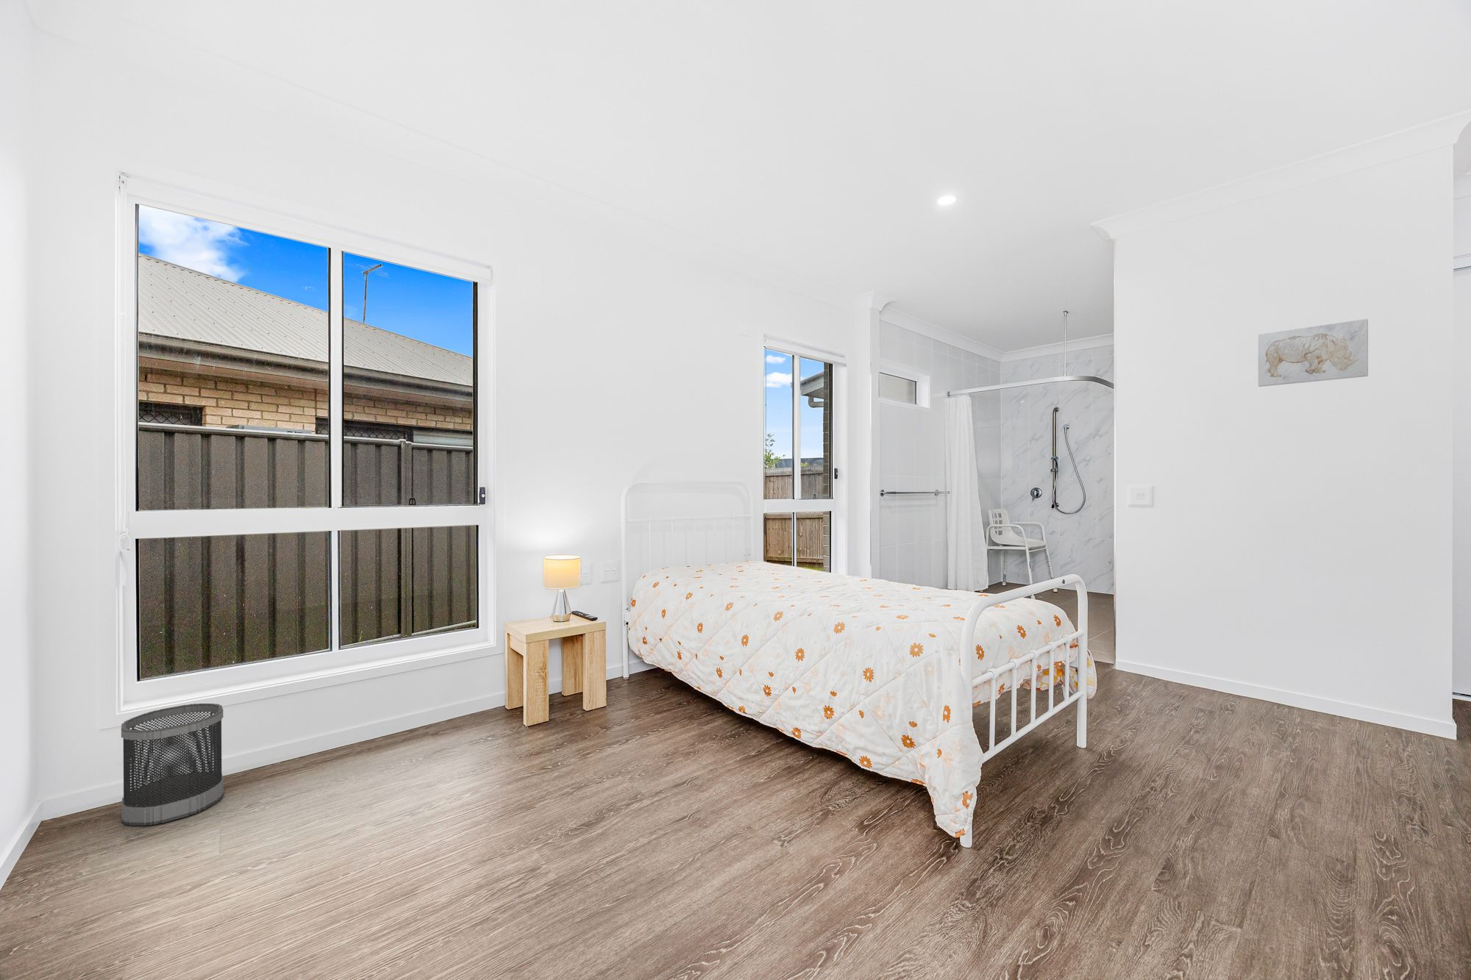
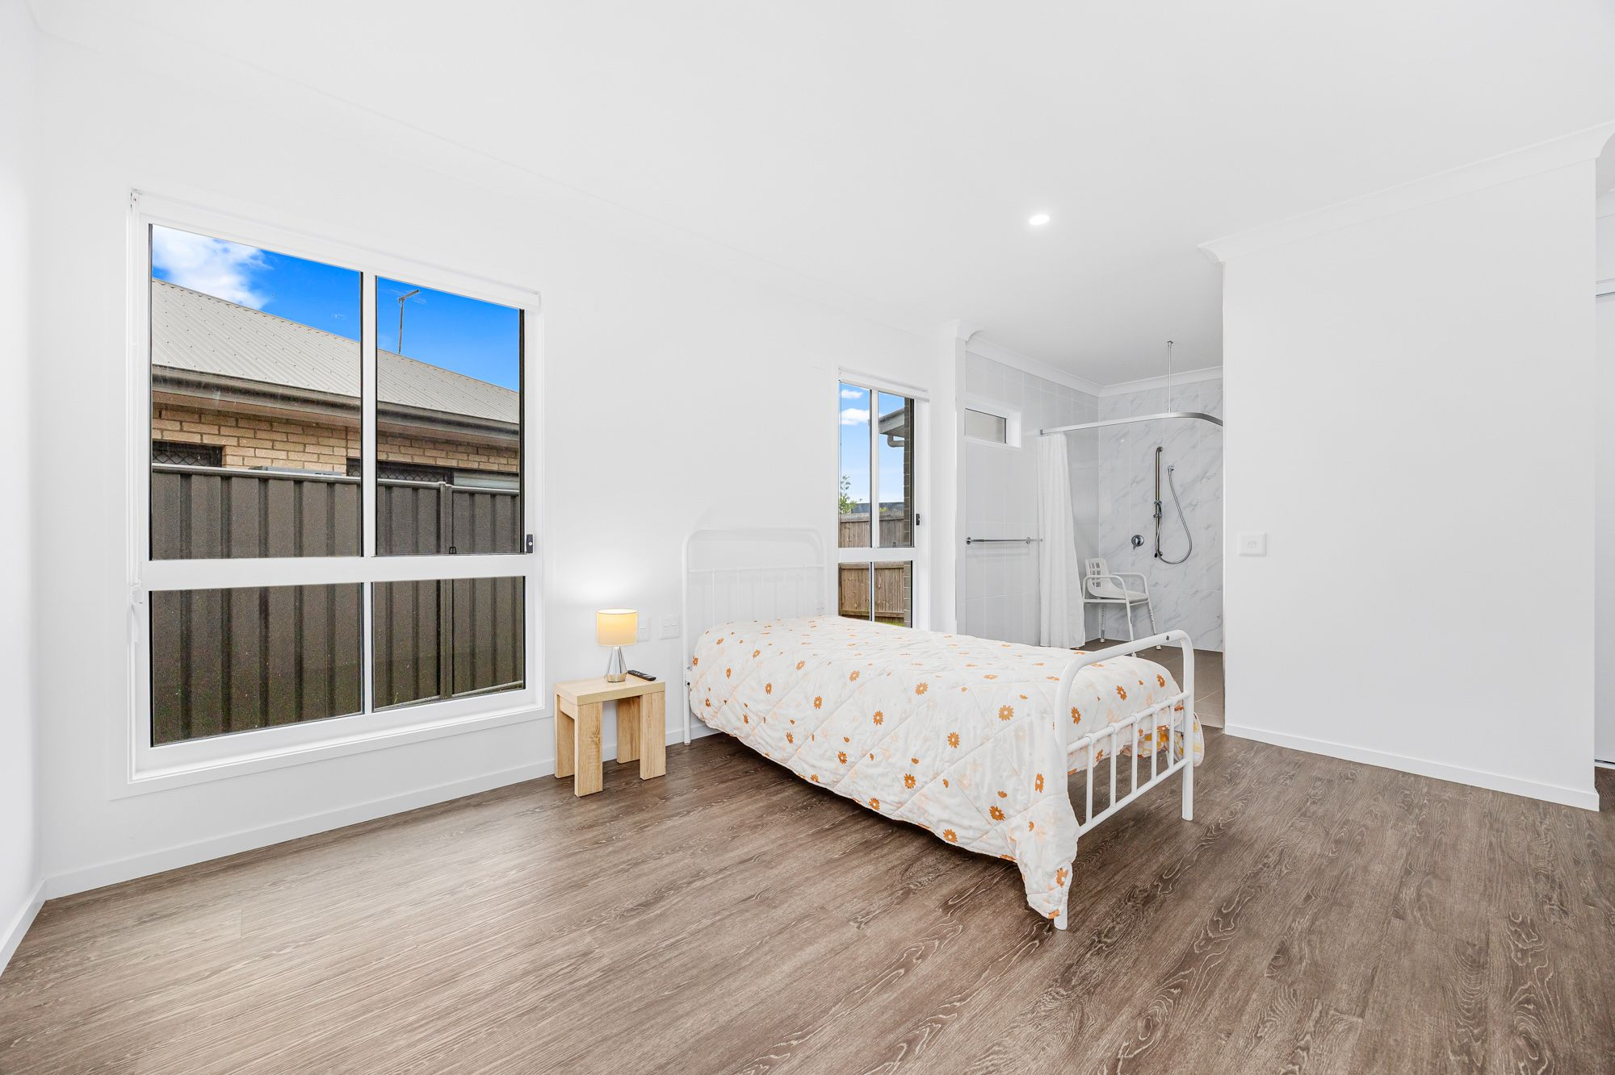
- wall art [1258,318,1369,387]
- wastebasket [120,703,224,827]
